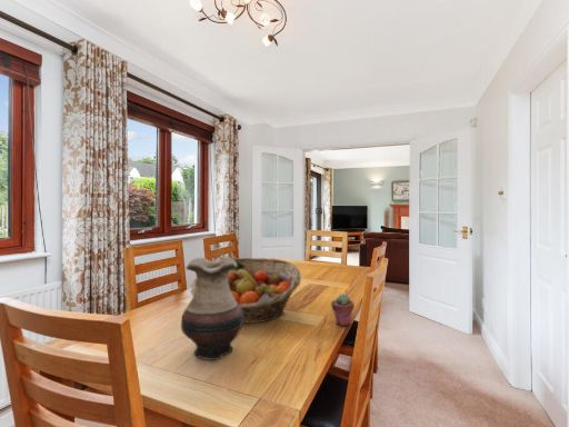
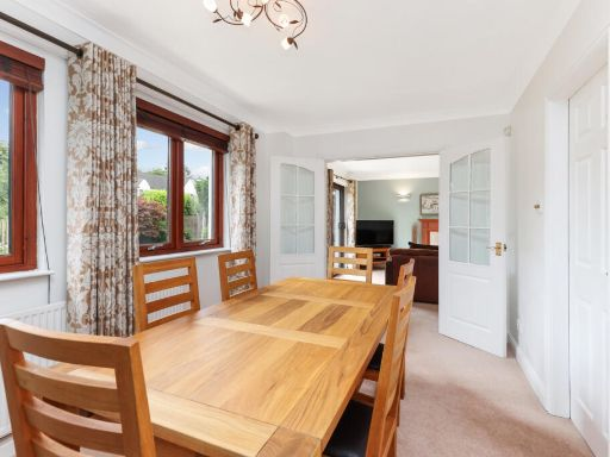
- fruit basket [189,257,302,324]
- potted succulent [330,292,356,327]
- vase [180,256,243,361]
